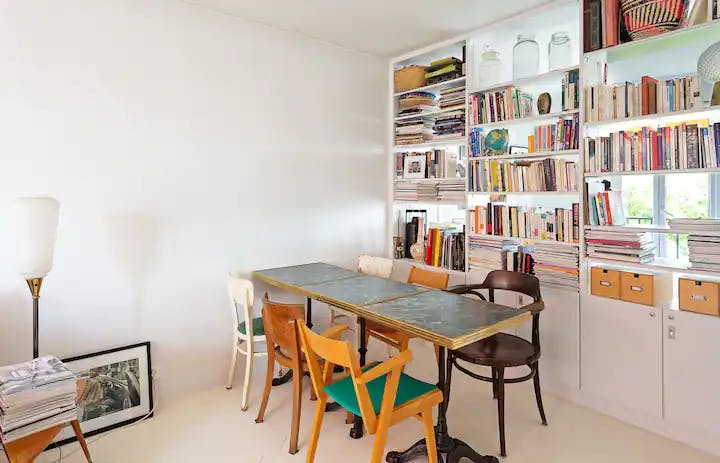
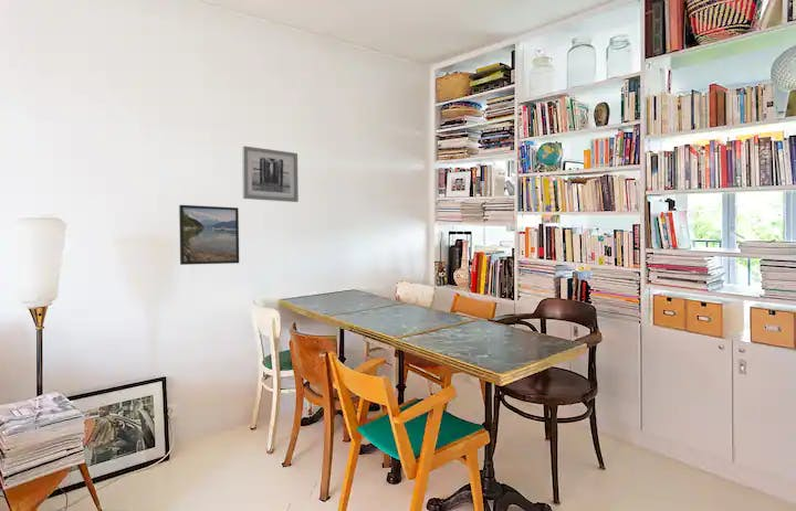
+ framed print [178,204,240,266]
+ wall art [241,145,300,203]
